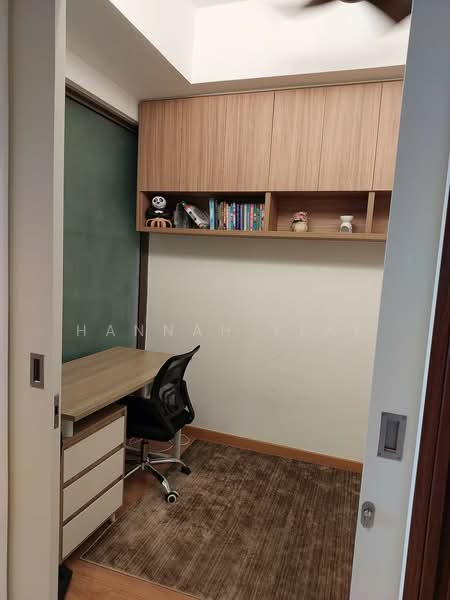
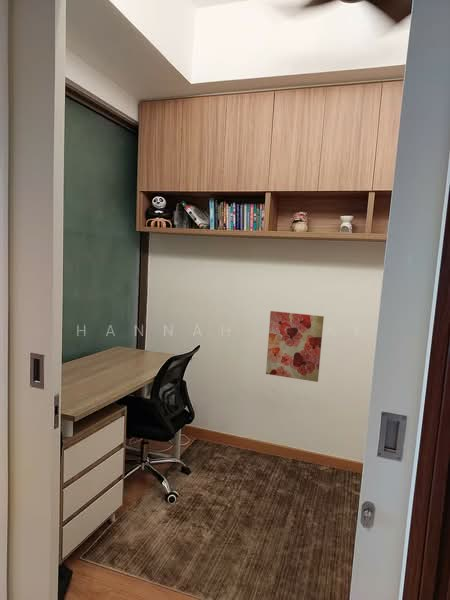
+ wall art [265,310,325,383]
